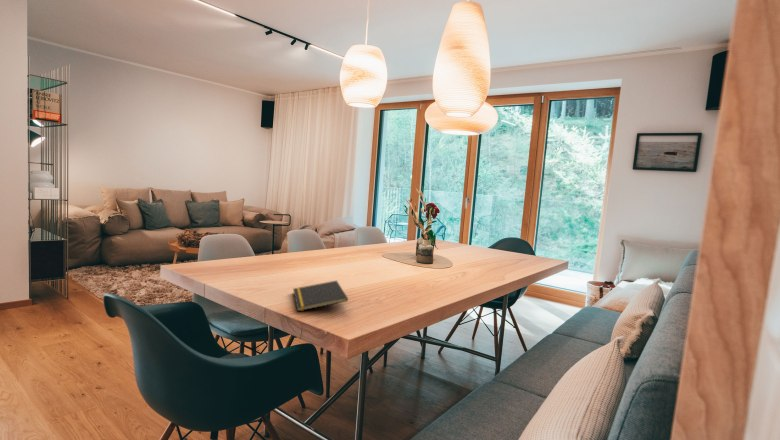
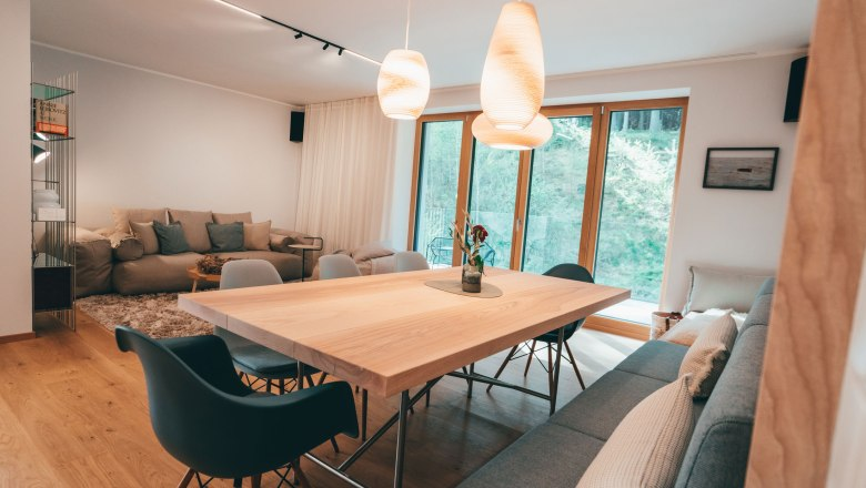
- notepad [292,280,349,312]
